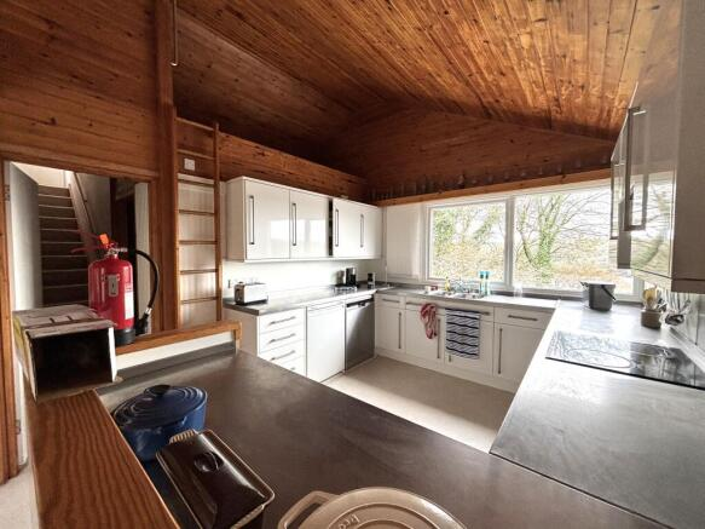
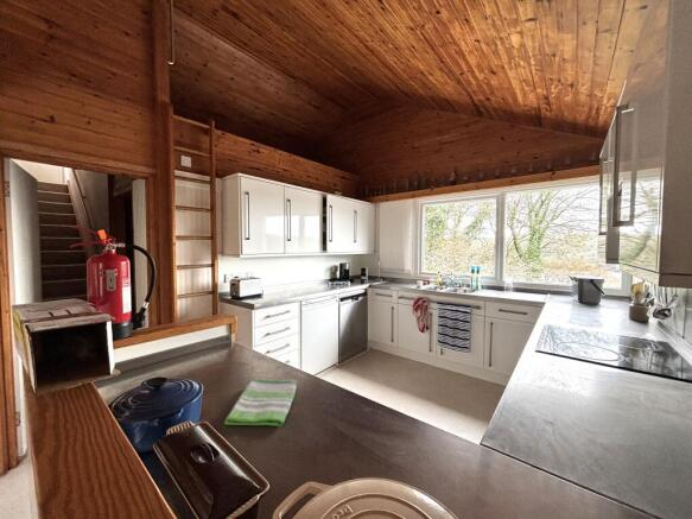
+ dish towel [223,376,298,428]
